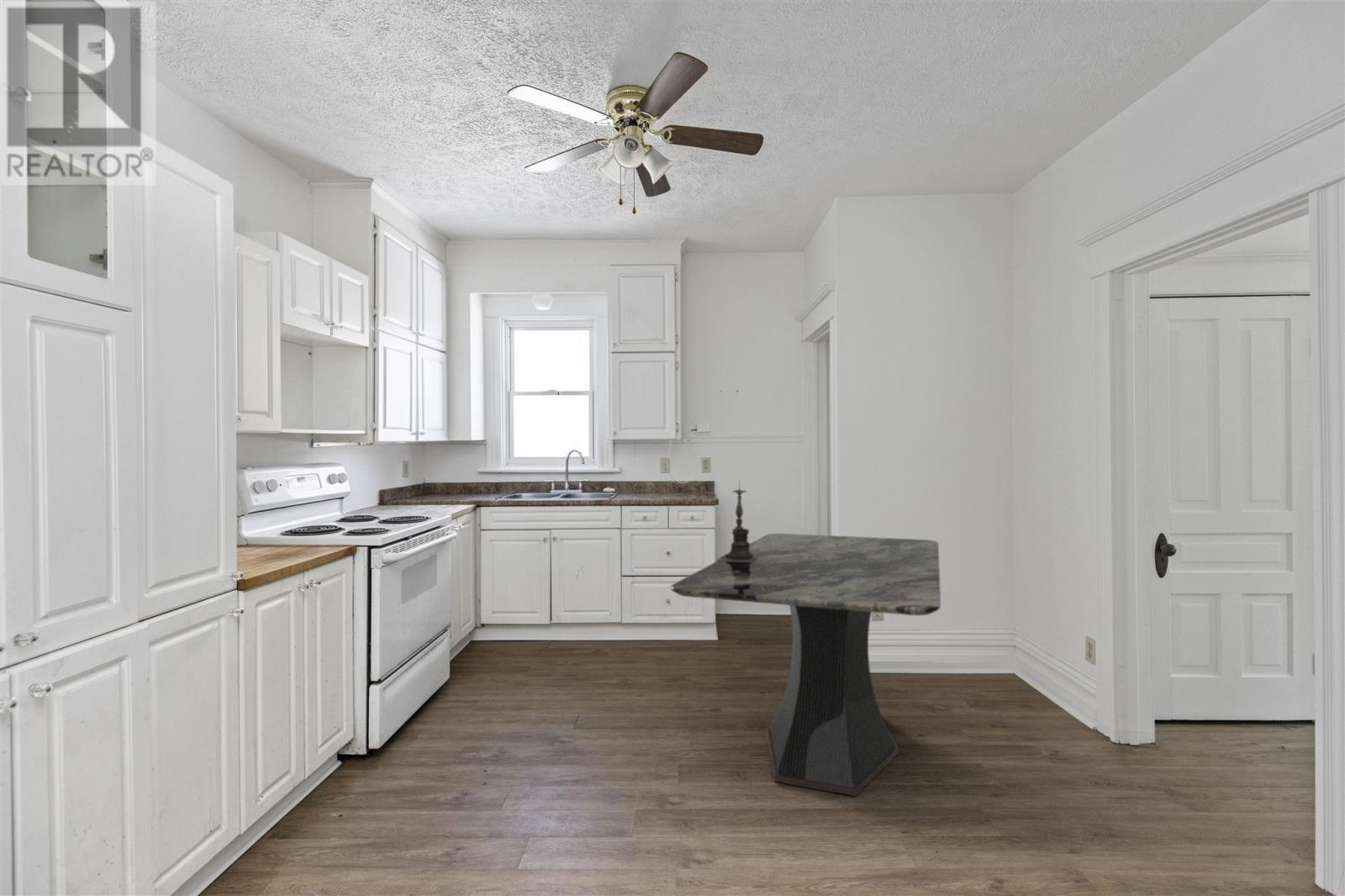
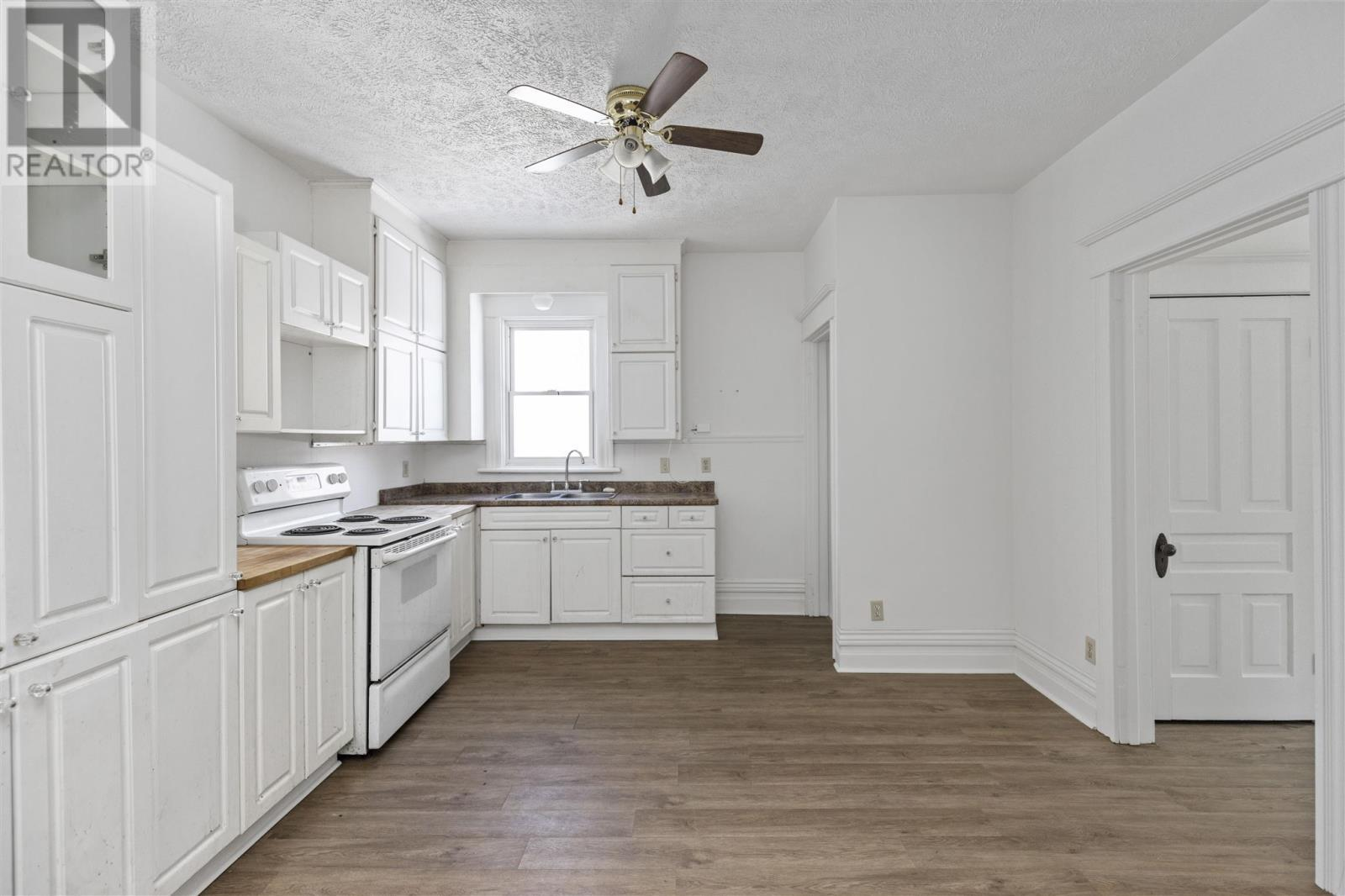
- dining table [669,533,942,797]
- candle holder [715,478,760,562]
